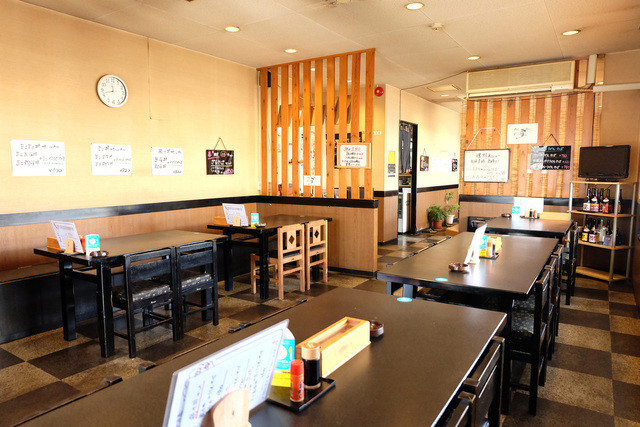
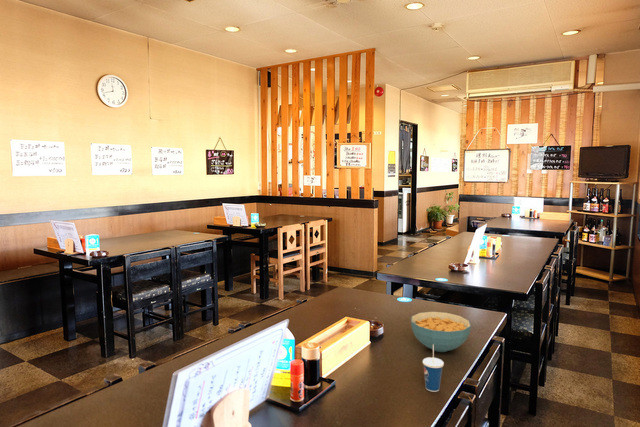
+ cup [422,344,445,393]
+ cereal bowl [410,311,472,353]
